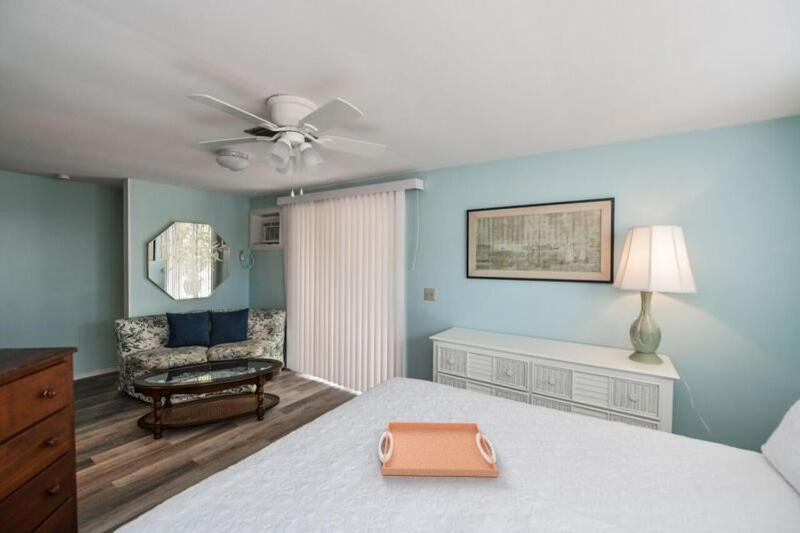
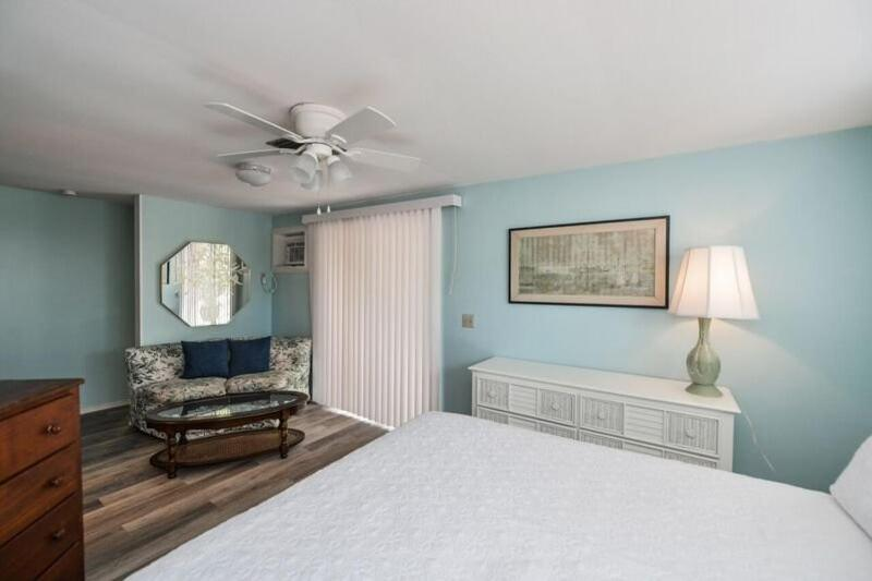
- serving tray [377,421,499,478]
